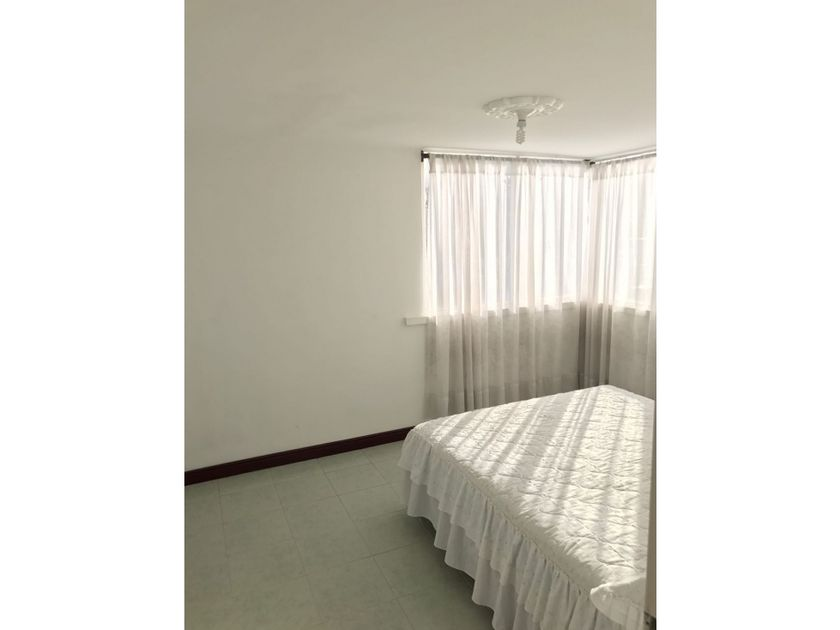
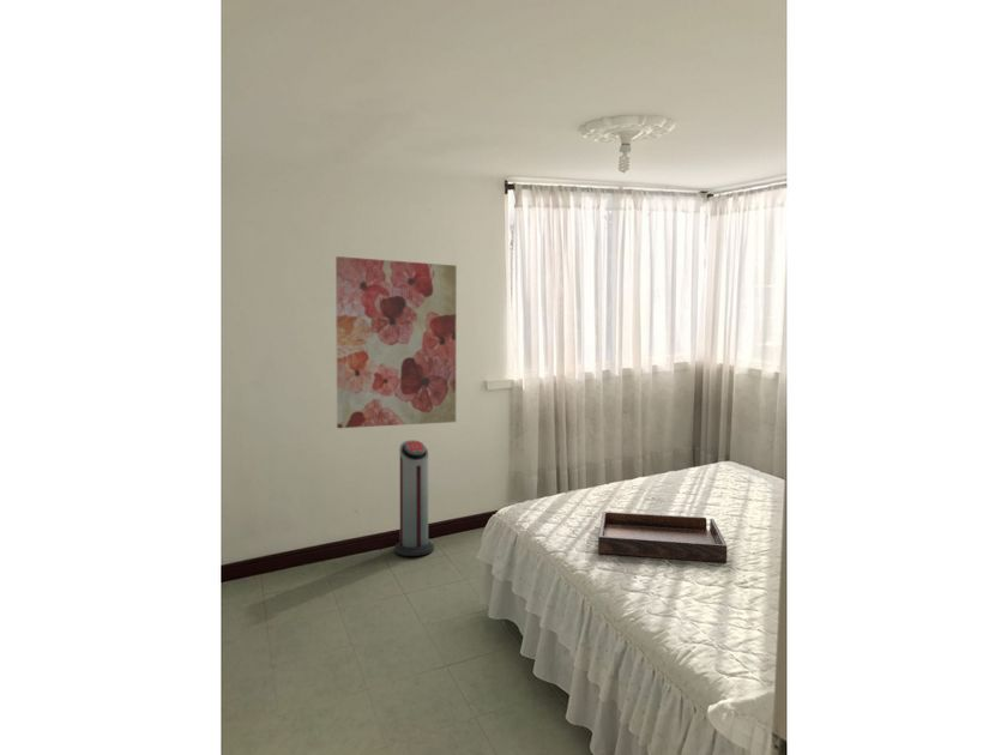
+ serving tray [597,511,728,563]
+ air purifier [393,439,435,557]
+ wall art [334,255,458,429]
